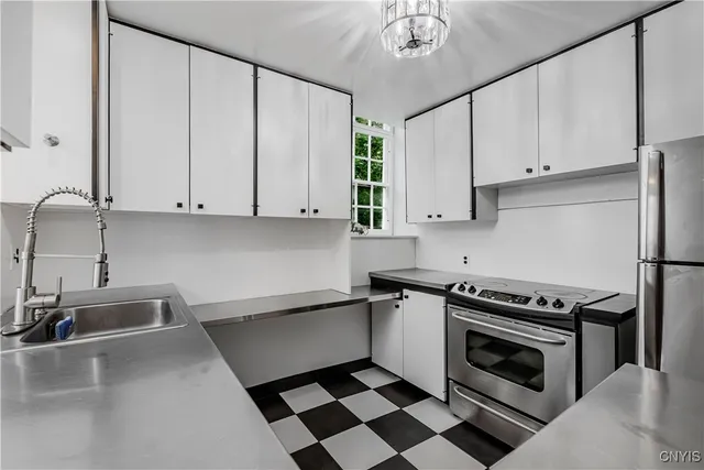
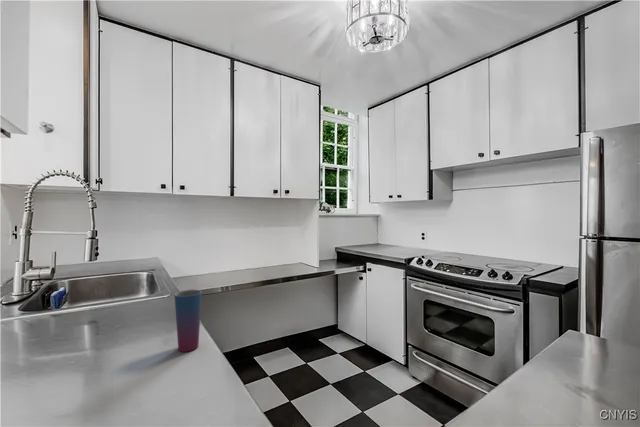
+ cup [174,289,203,353]
